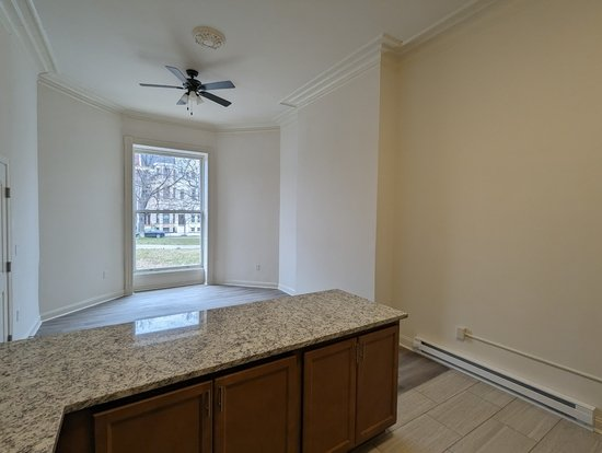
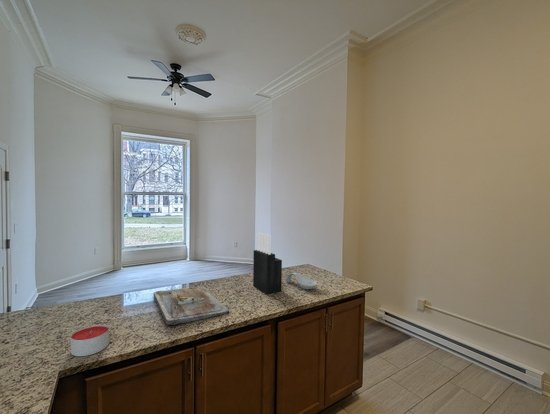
+ spoon rest [285,272,318,290]
+ cutting board [153,285,229,326]
+ knife block [252,231,283,295]
+ candle [70,324,110,357]
